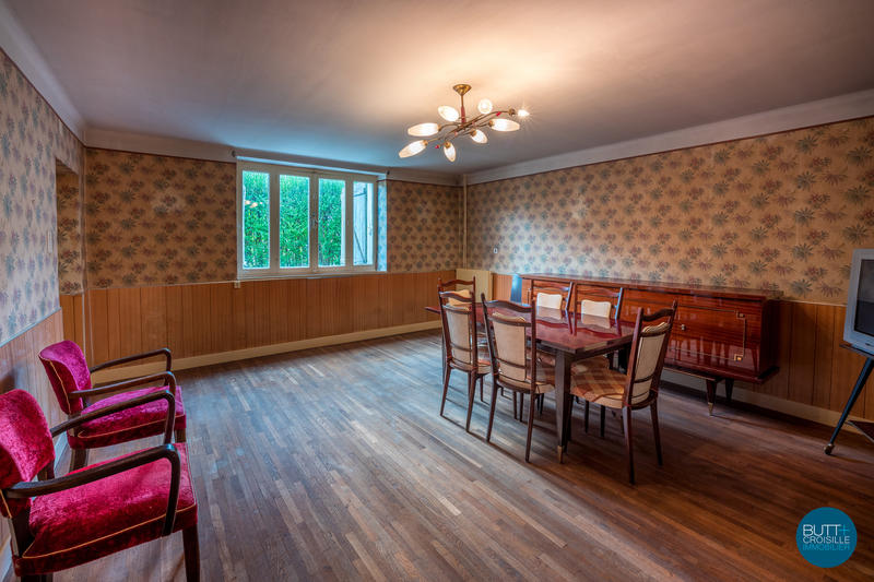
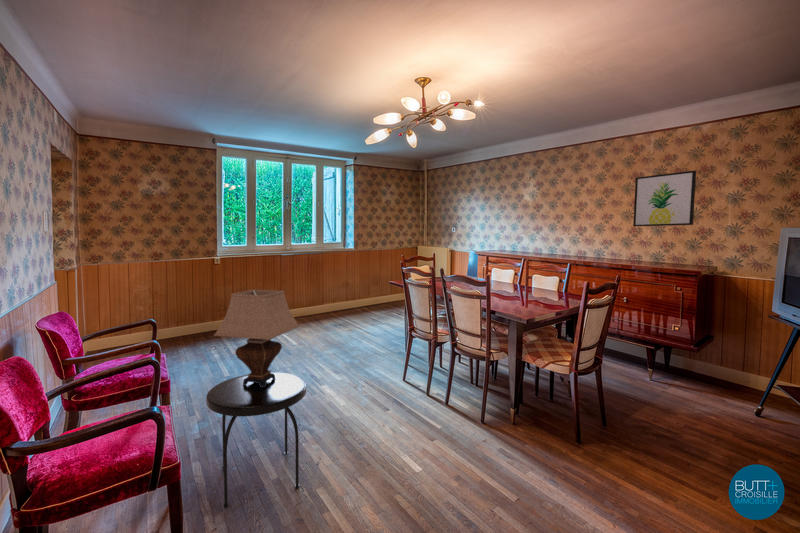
+ side table [205,371,307,509]
+ wall art [632,169,697,227]
+ table lamp [213,289,300,387]
